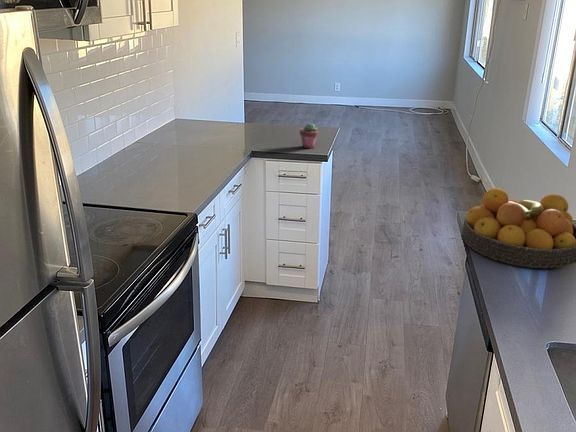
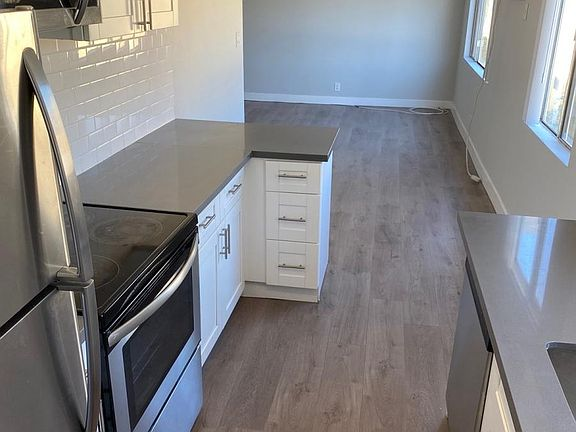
- potted succulent [299,122,319,149]
- fruit bowl [461,187,576,269]
